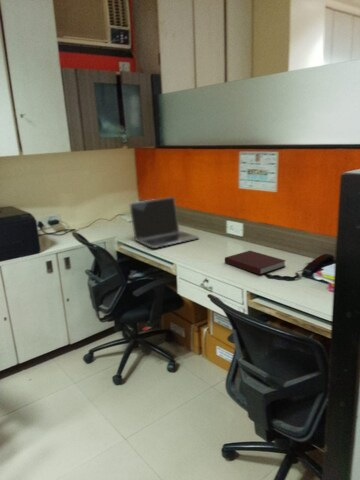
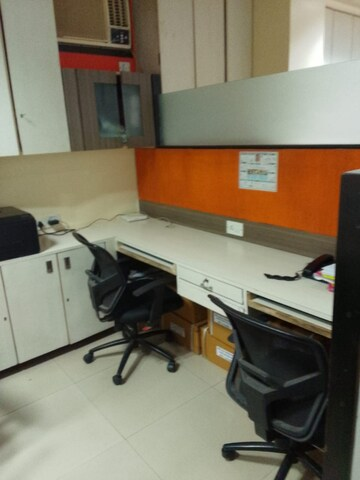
- laptop [128,196,200,249]
- notebook [224,250,287,276]
